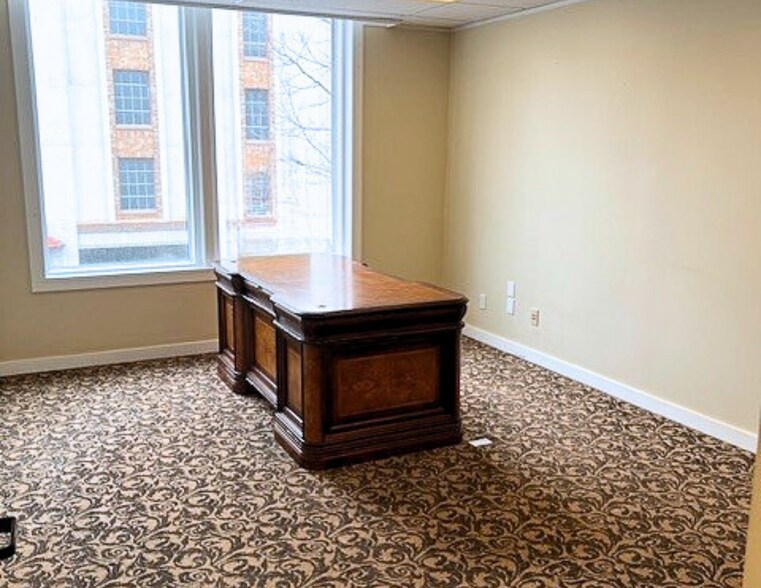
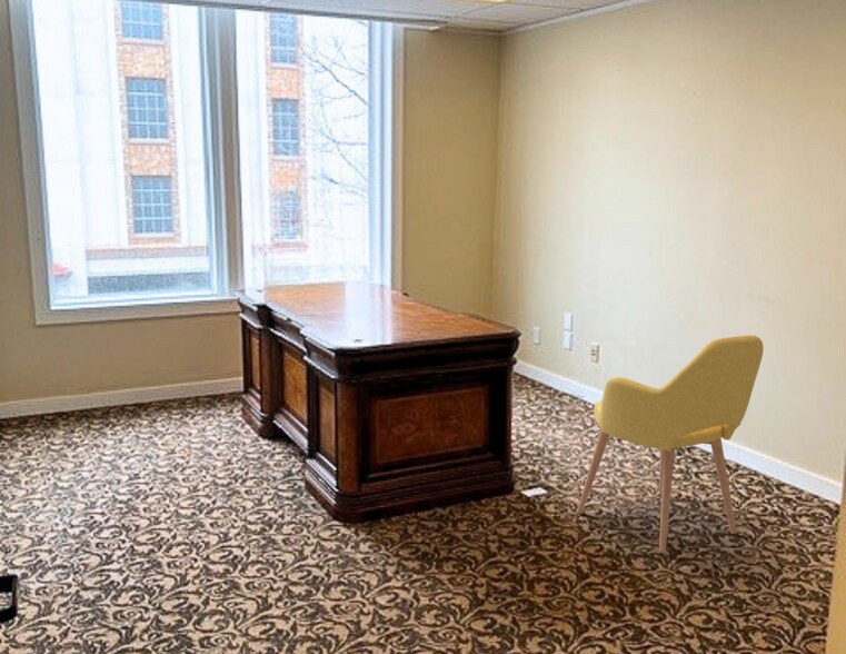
+ chair [576,334,765,554]
